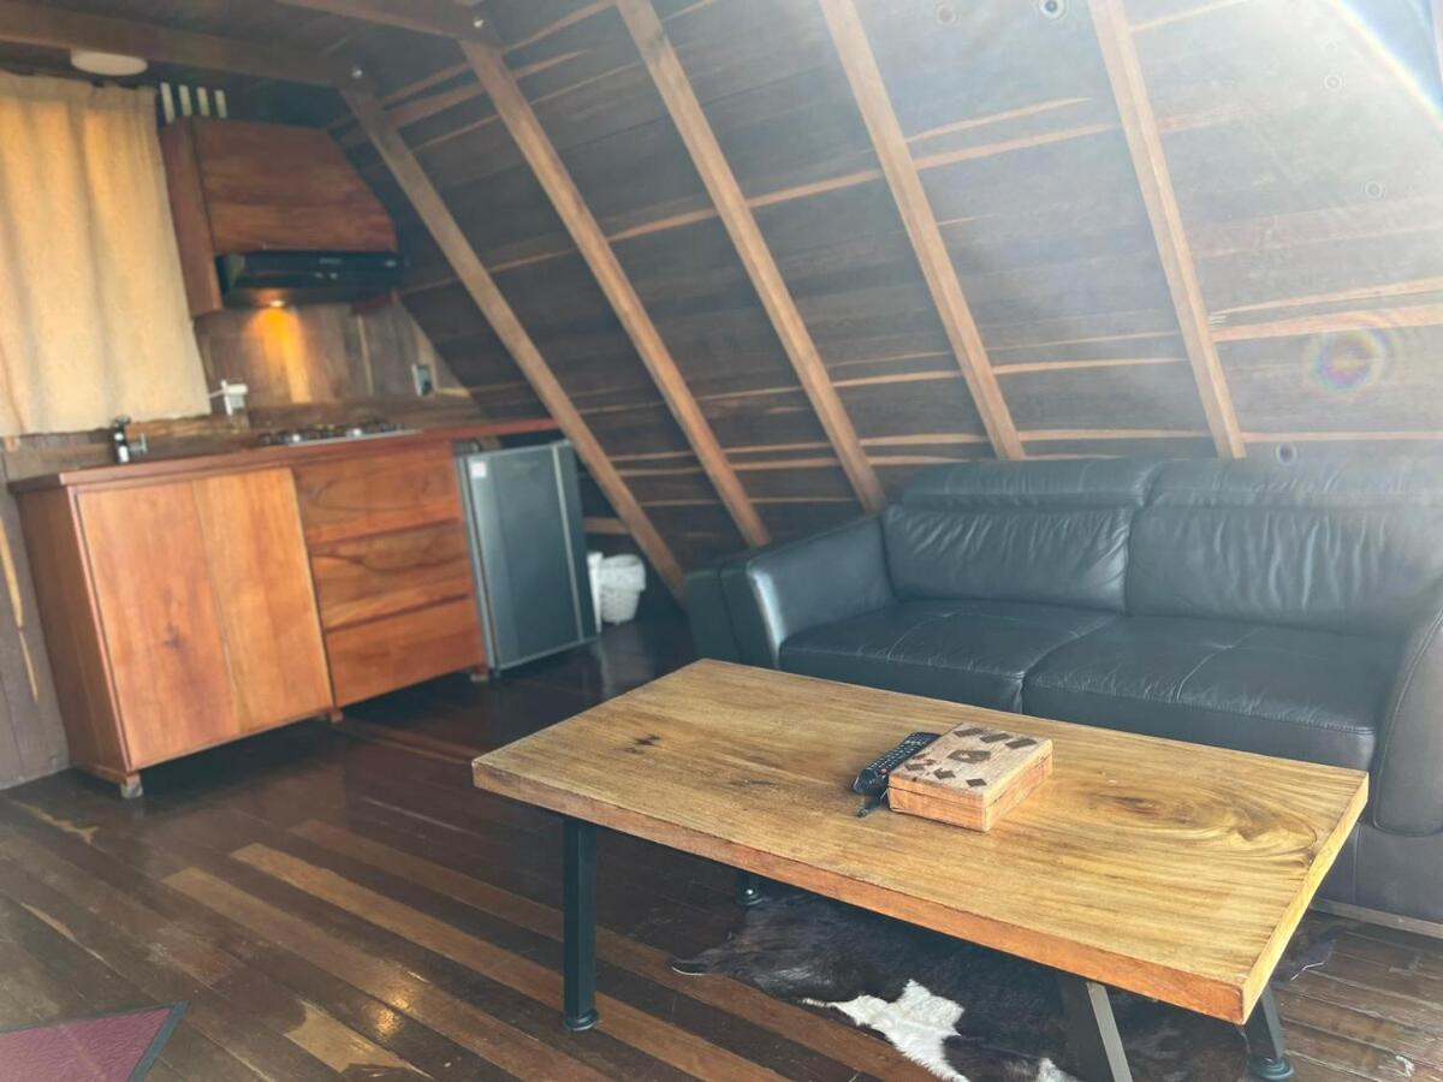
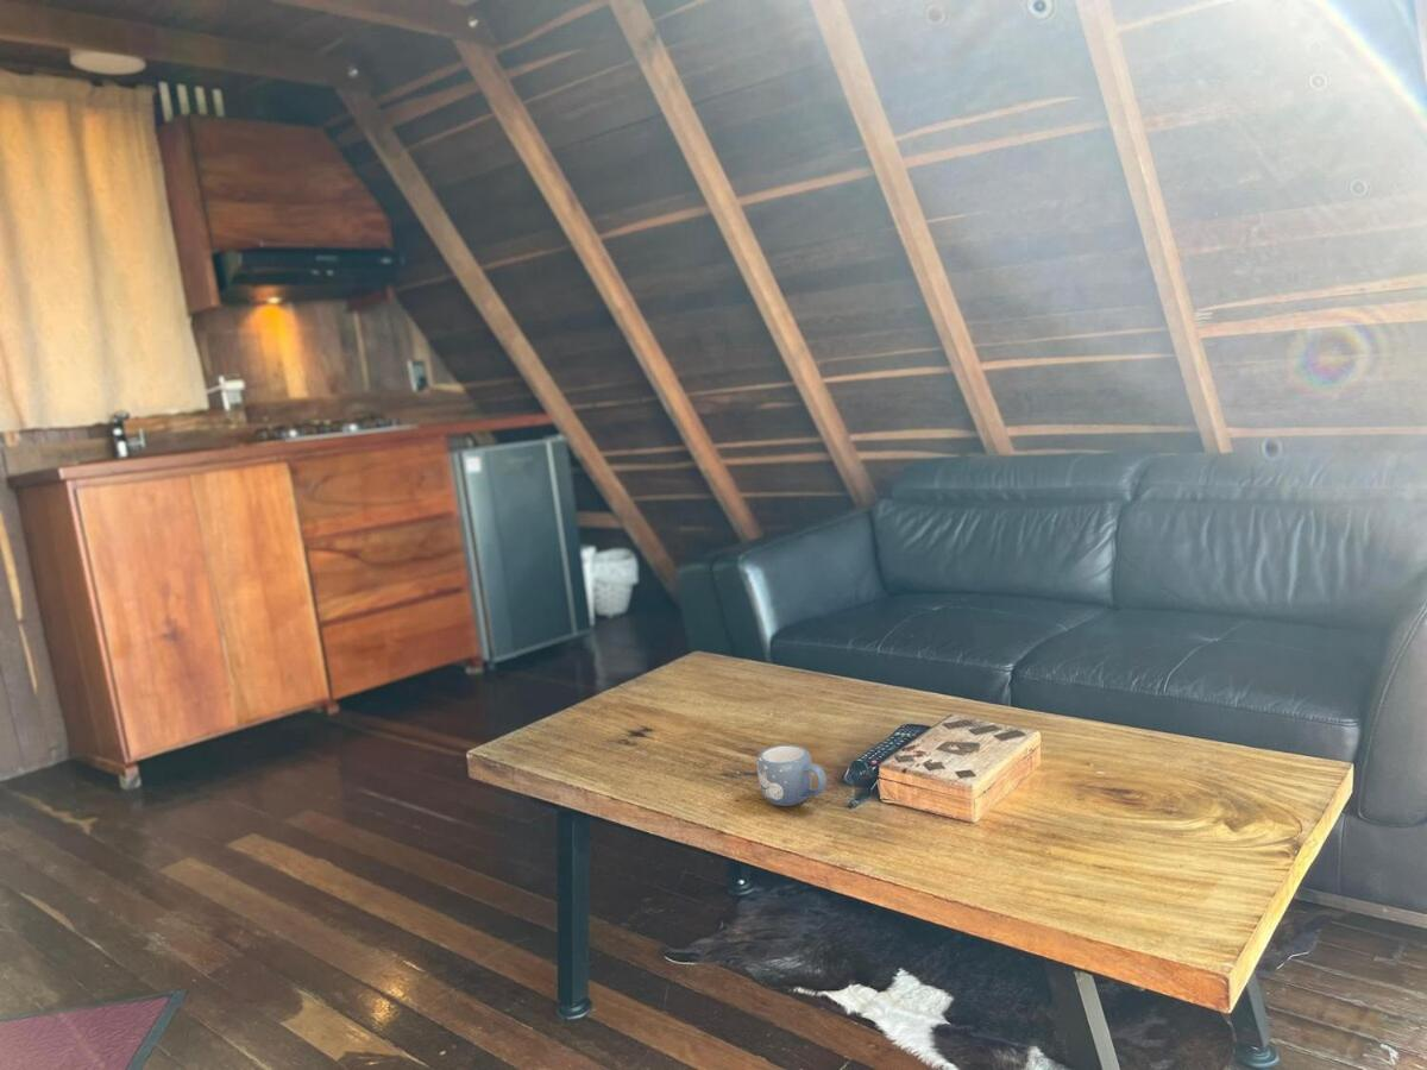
+ mug [755,743,828,807]
